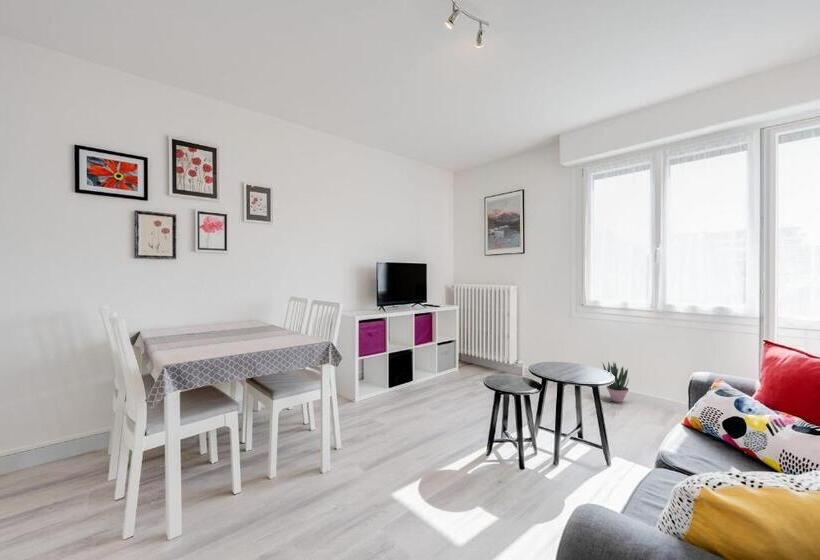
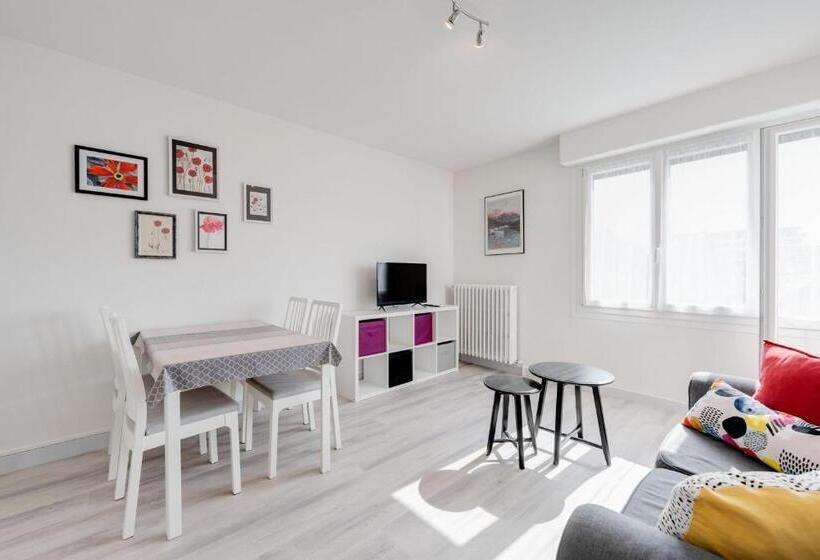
- potted plant [601,361,630,404]
